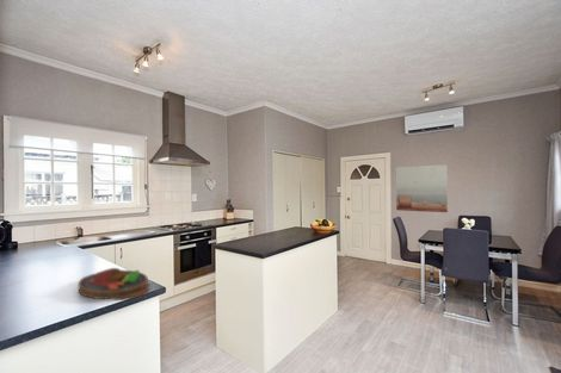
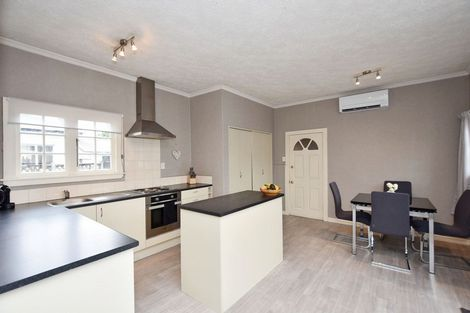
- wall art [395,163,449,213]
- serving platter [78,267,150,301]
